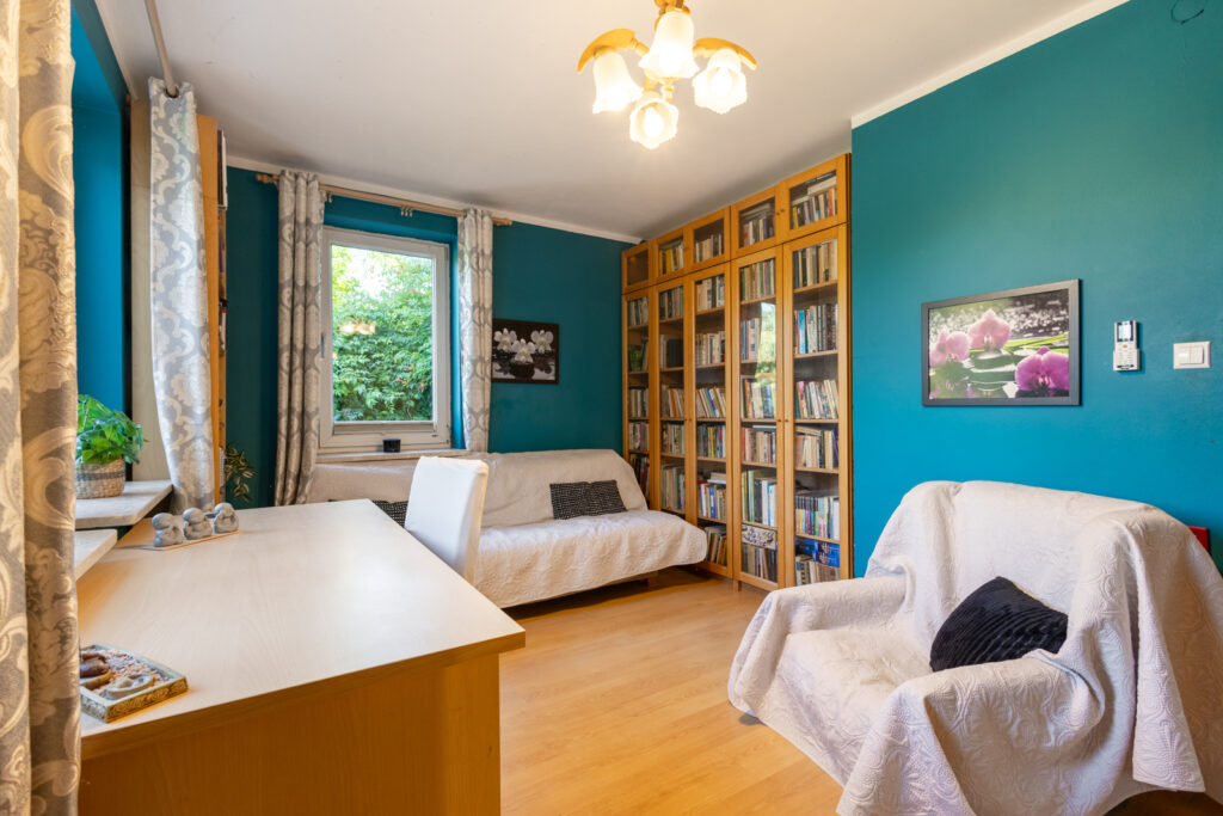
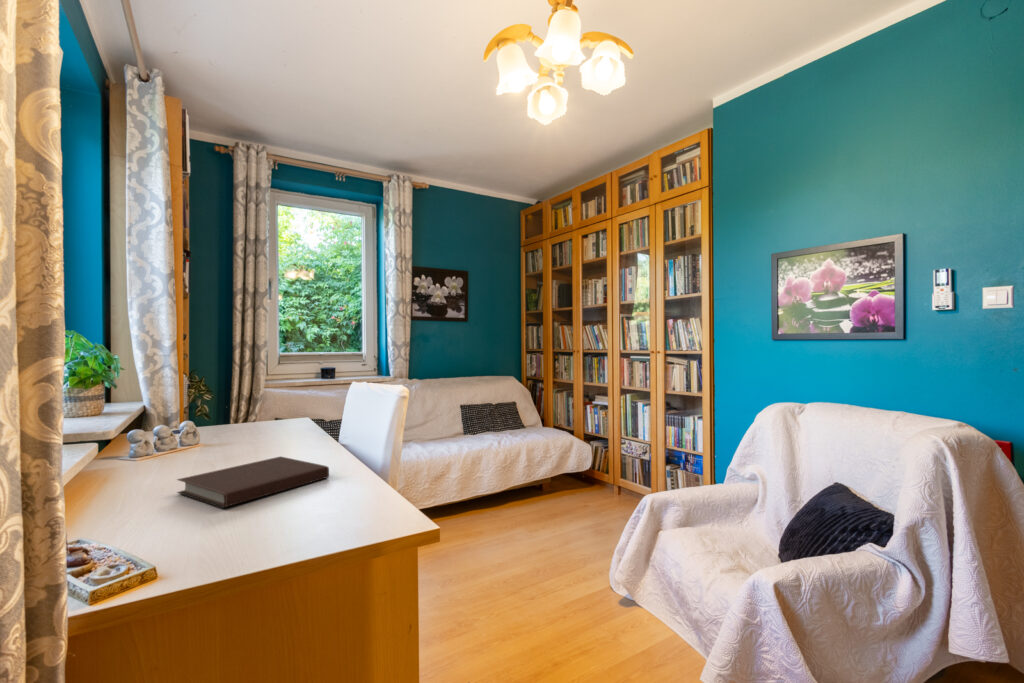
+ notebook [176,455,330,509]
